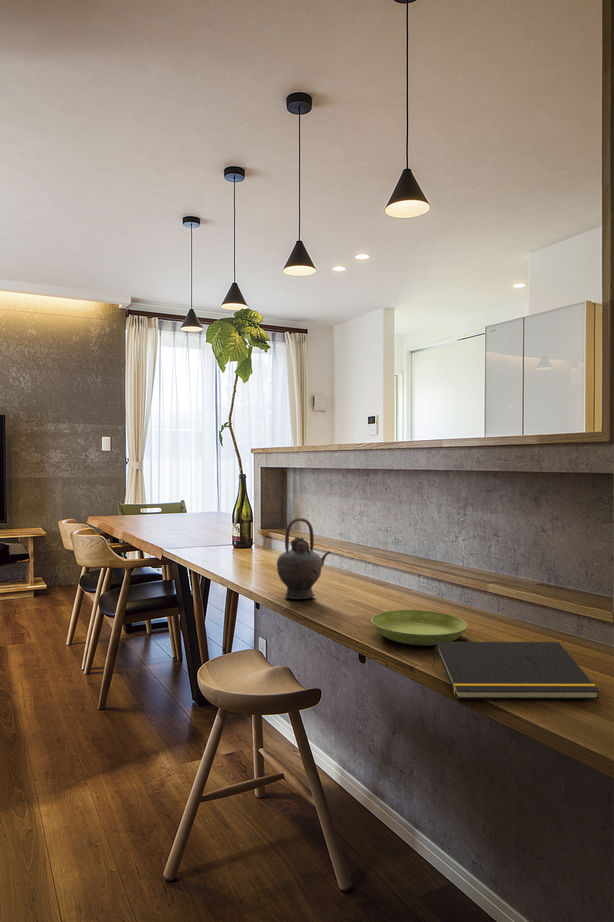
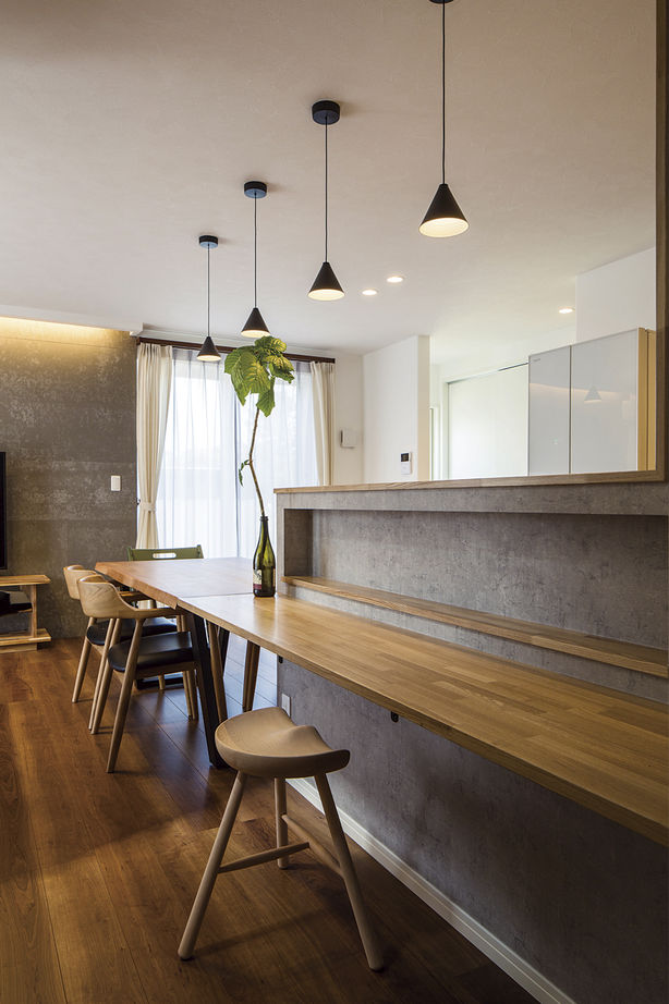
- saucer [370,609,468,646]
- teapot [276,517,332,600]
- notepad [432,641,601,700]
